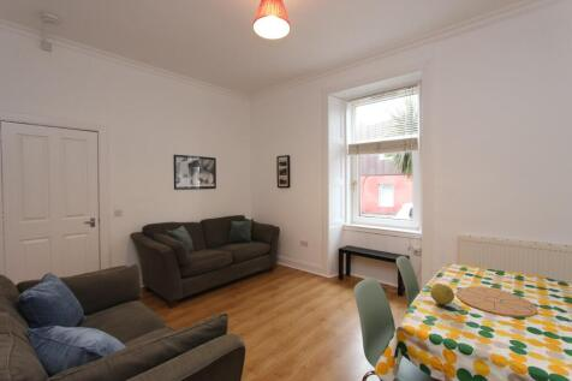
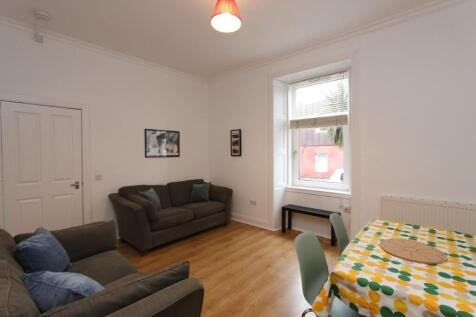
- fruit [429,282,455,305]
